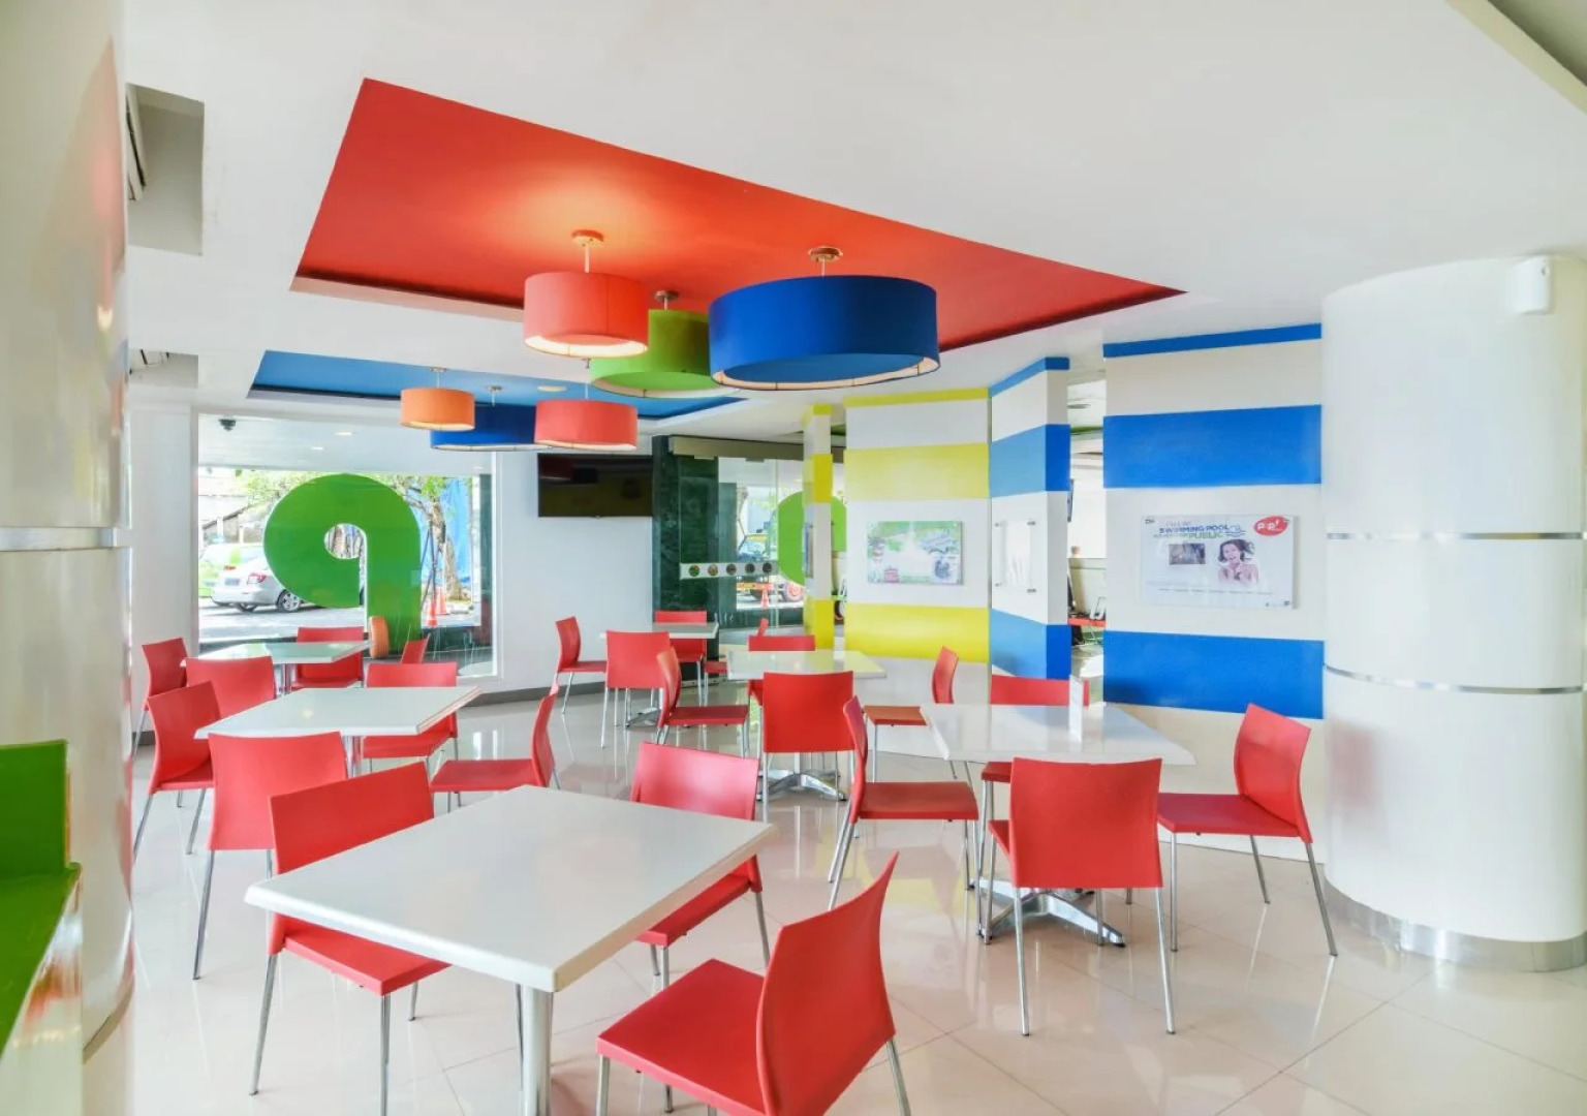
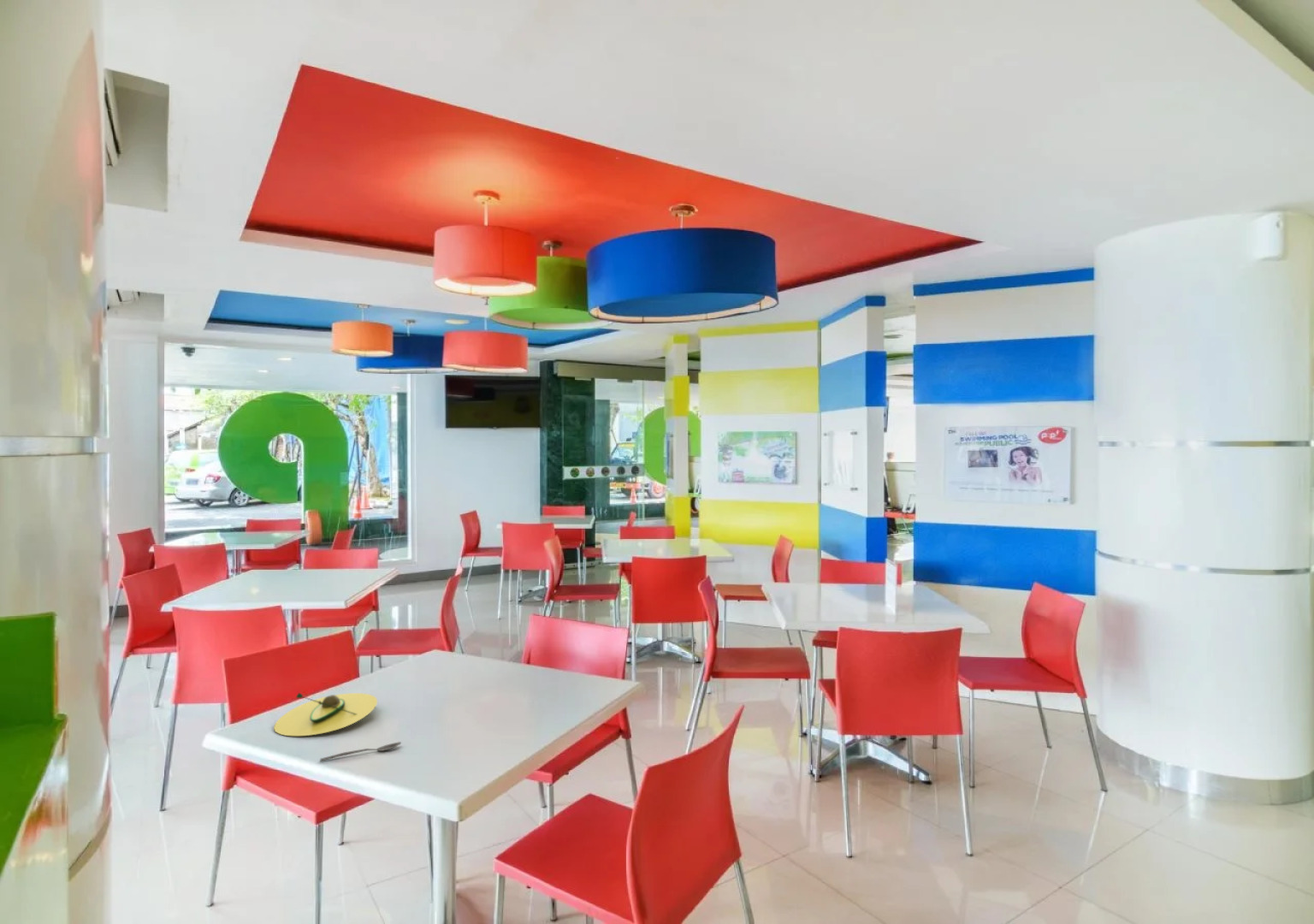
+ avocado [273,692,378,737]
+ spoon [319,741,402,761]
